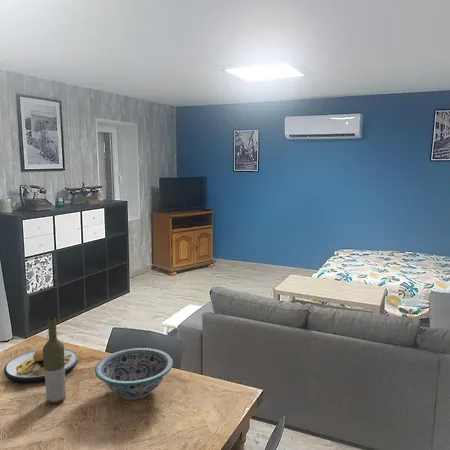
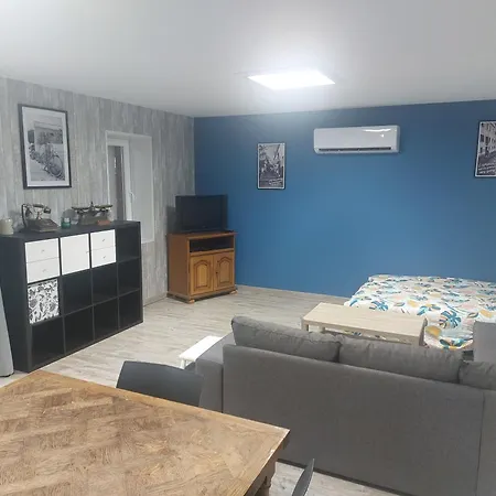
- plate [3,334,79,384]
- bottle [42,317,67,404]
- decorative bowl [94,347,174,401]
